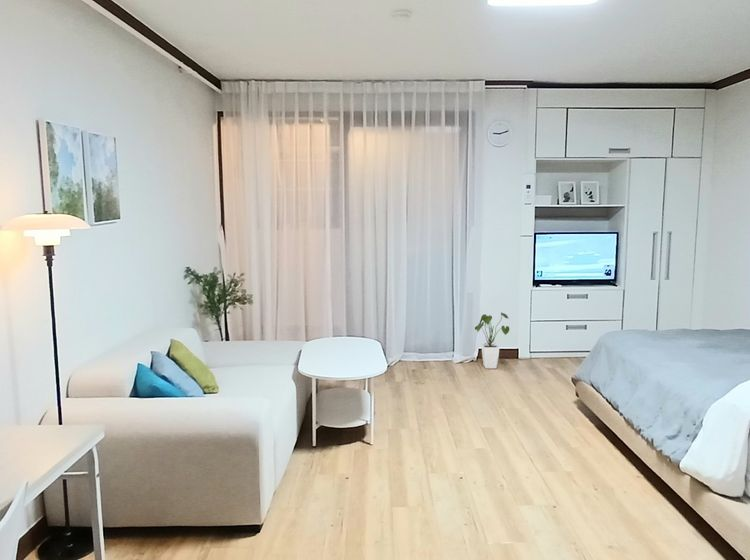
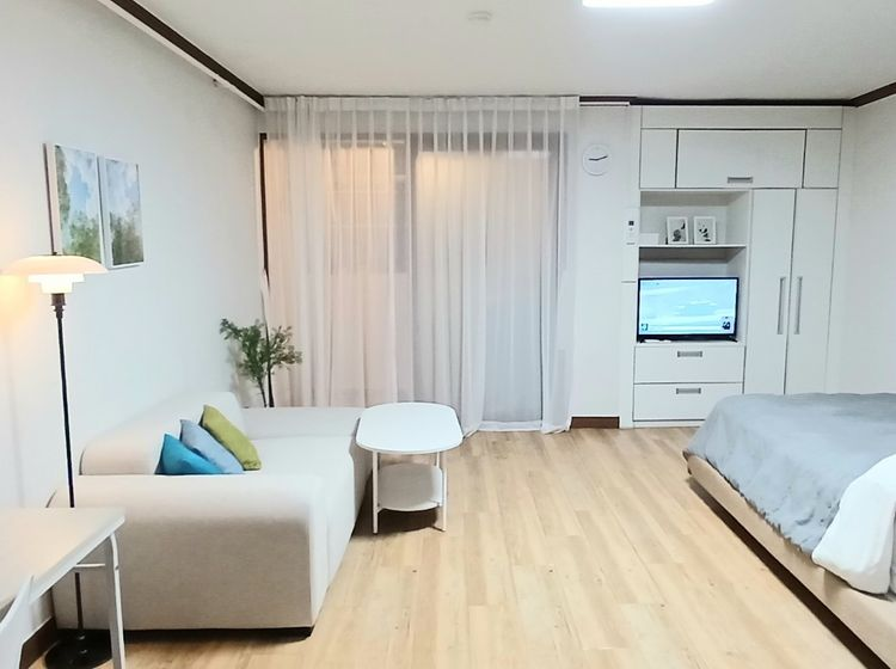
- house plant [474,311,510,370]
